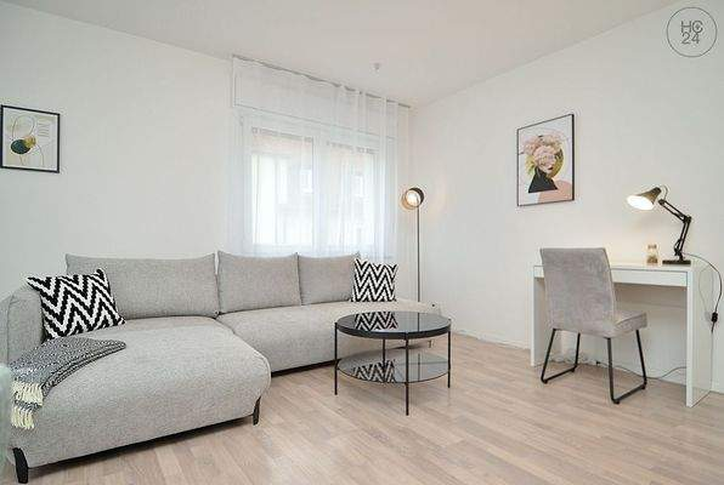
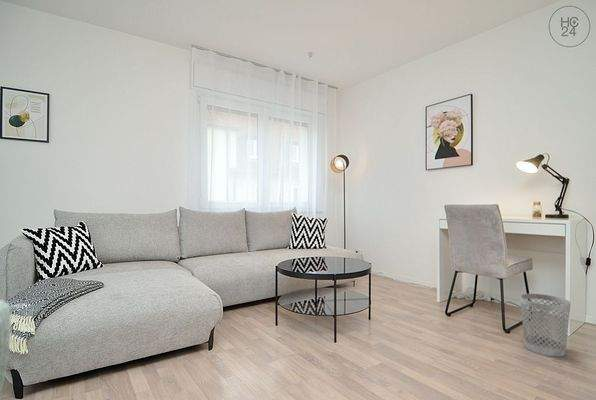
+ wastebasket [519,293,572,358]
